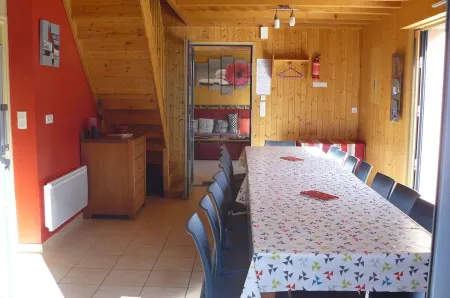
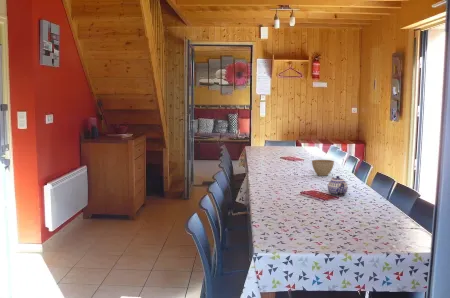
+ flower pot [311,159,335,177]
+ teapot [327,175,349,197]
